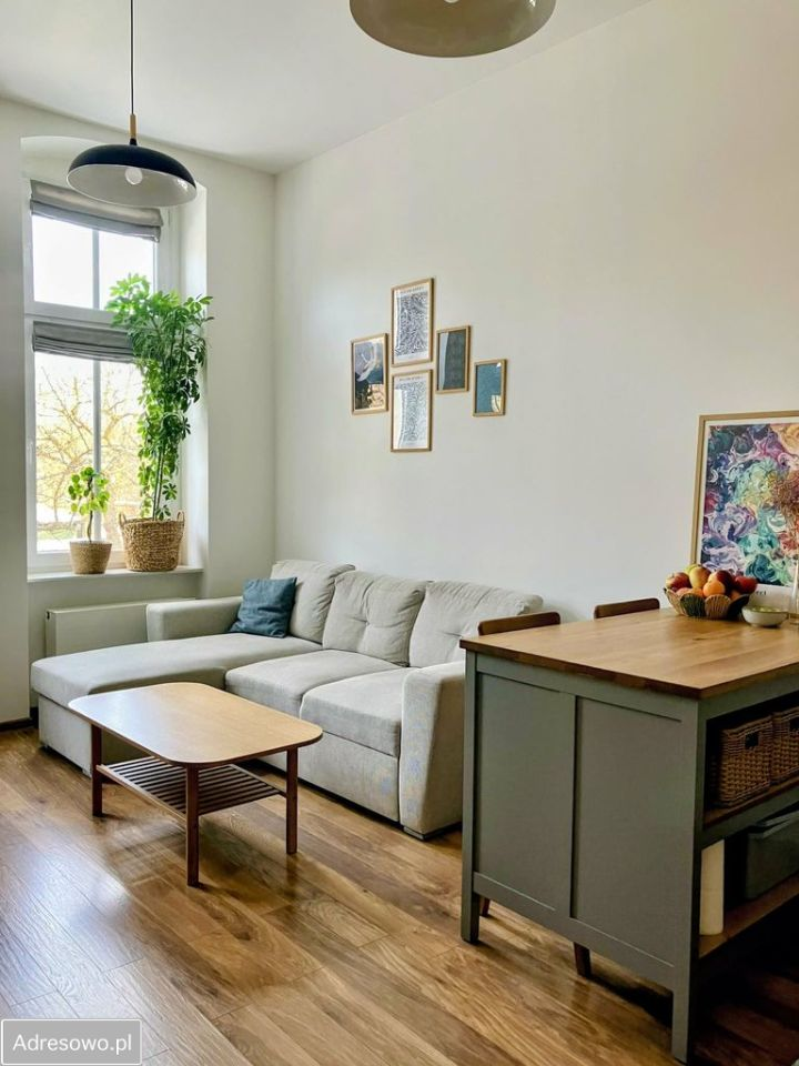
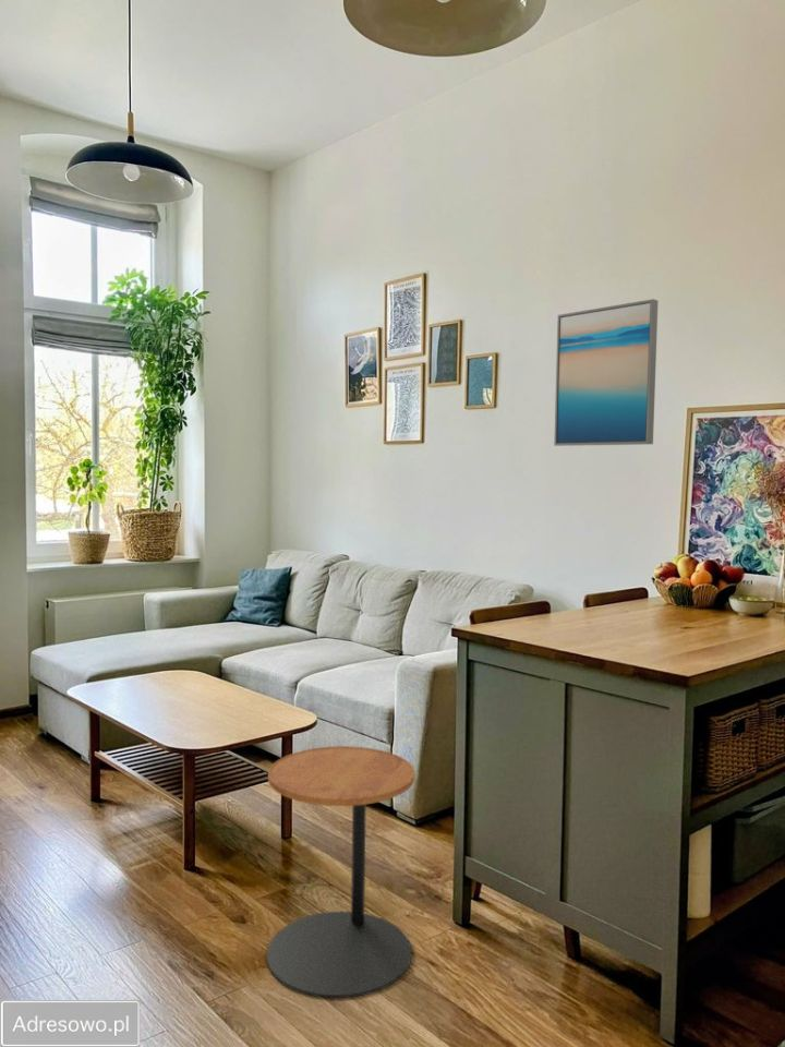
+ side table [266,745,415,999]
+ wall art [553,298,660,447]
